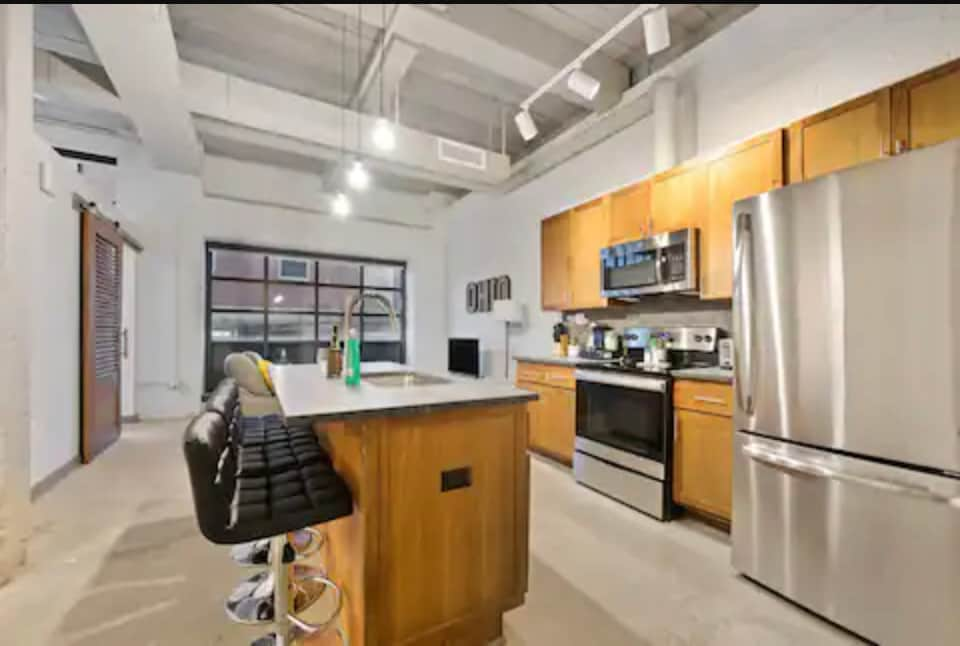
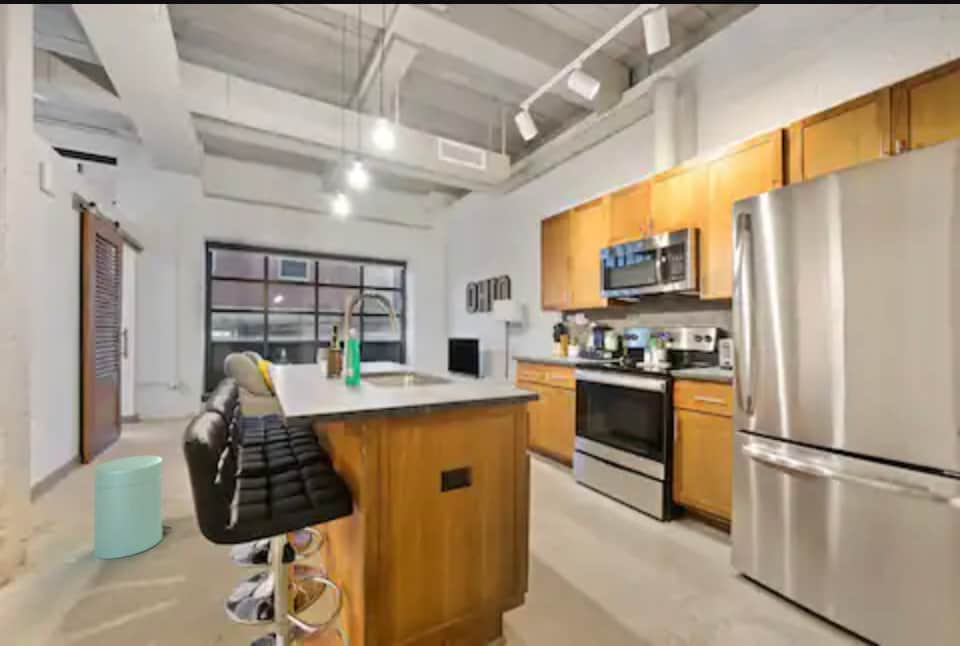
+ trash can [93,455,173,560]
